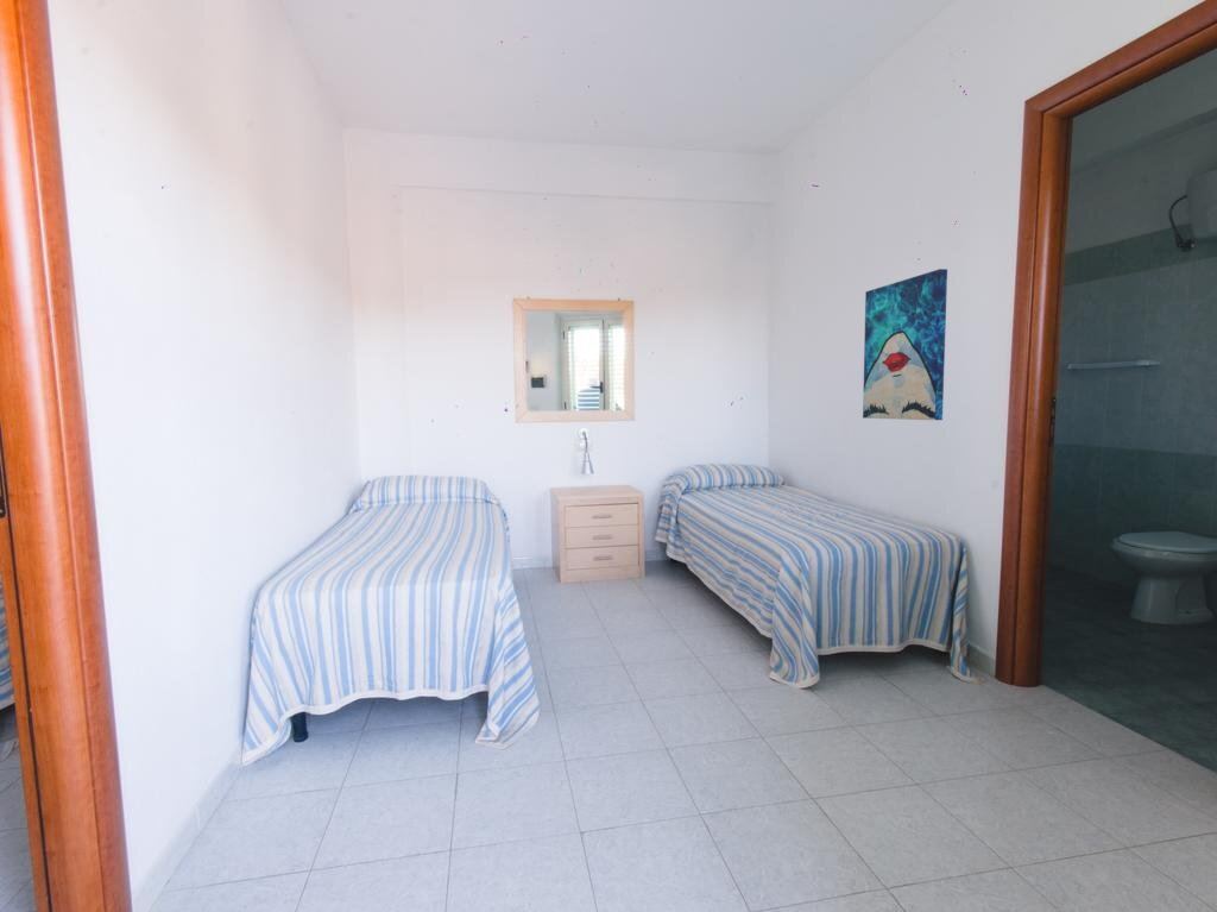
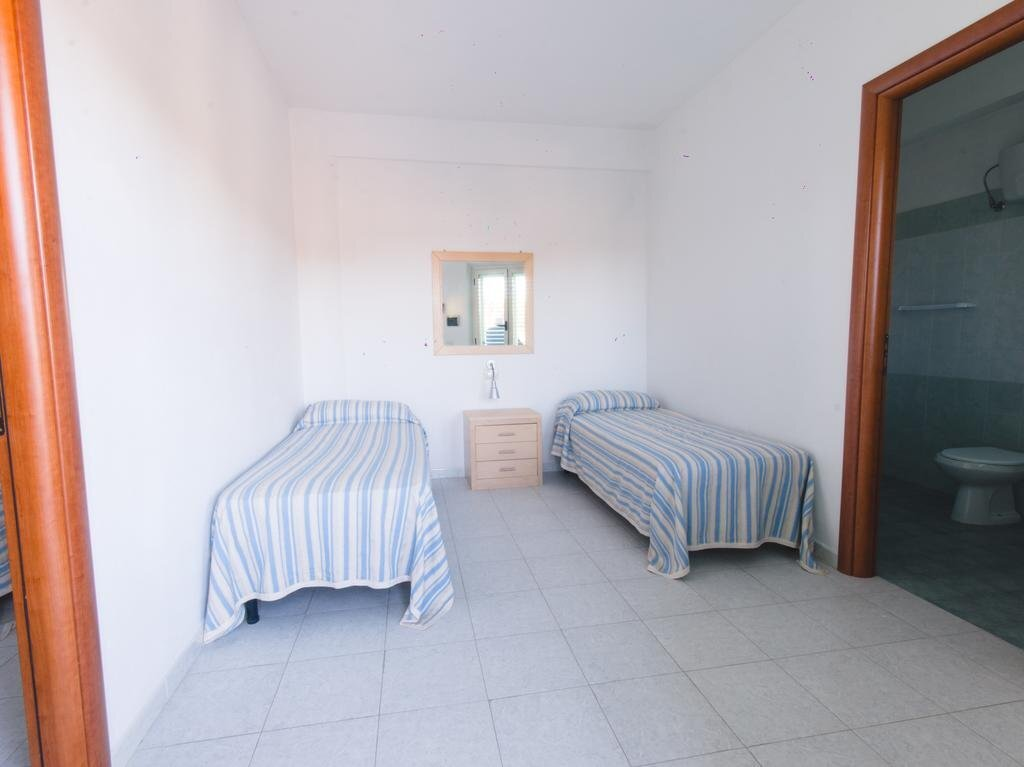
- wall art [862,268,948,421]
